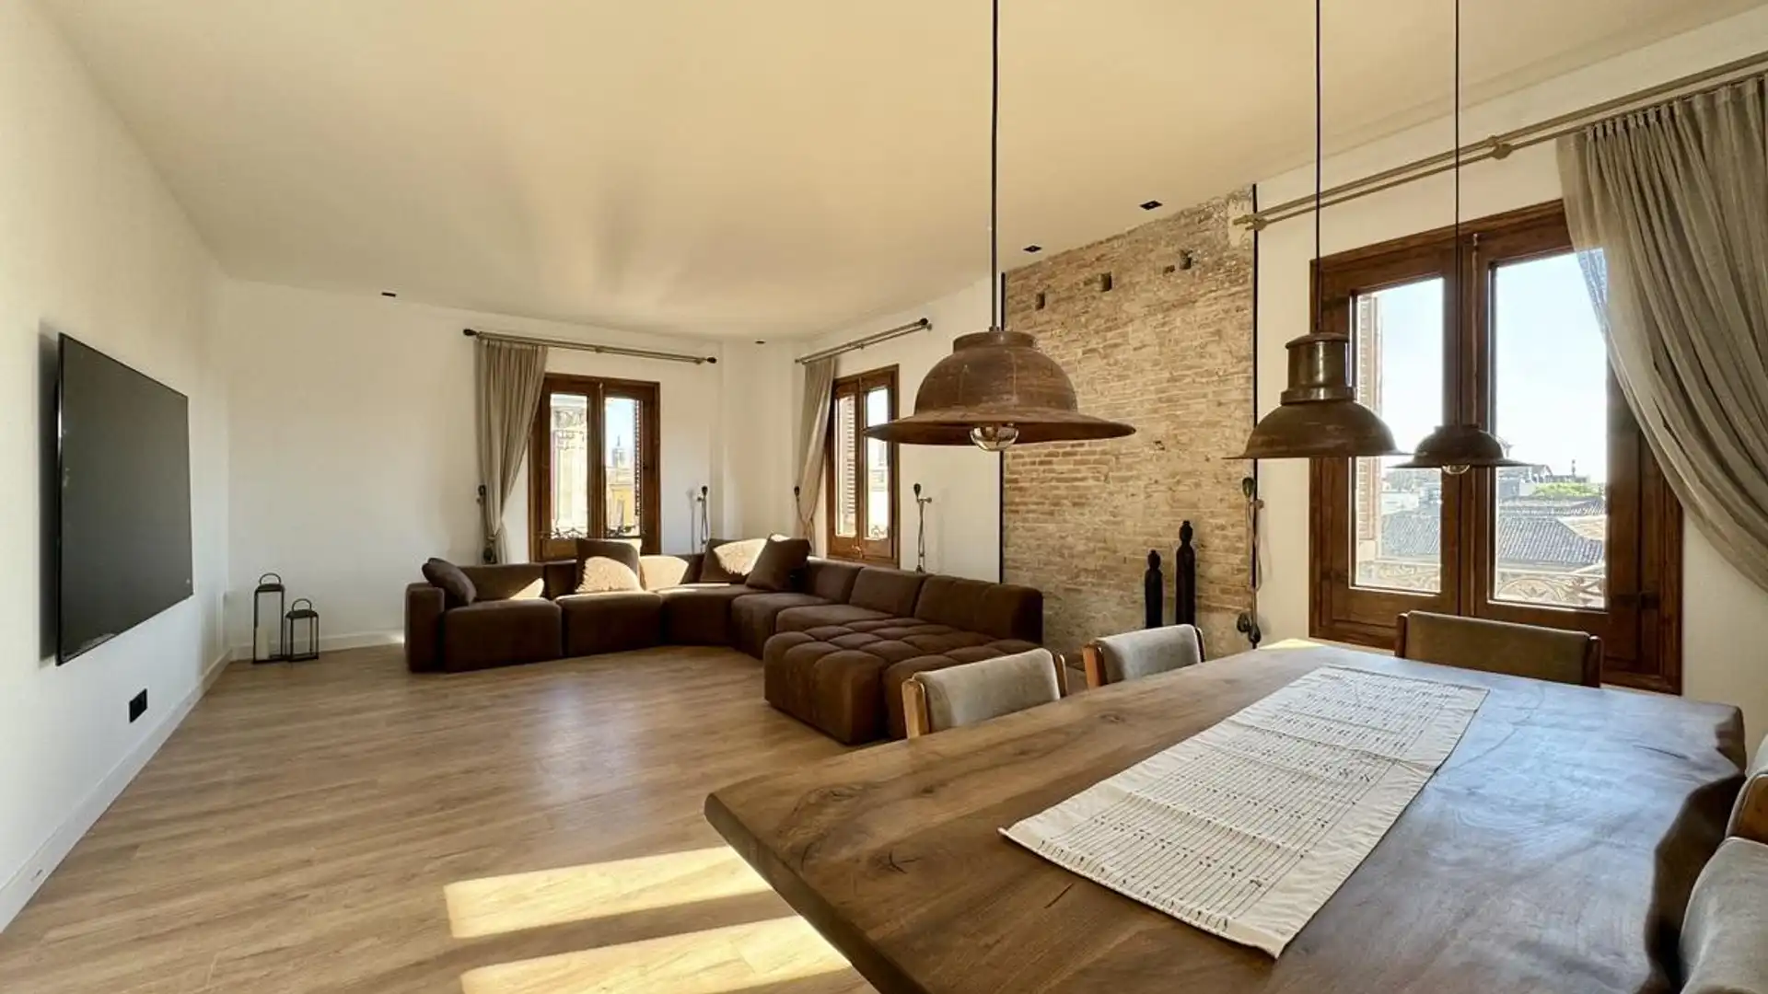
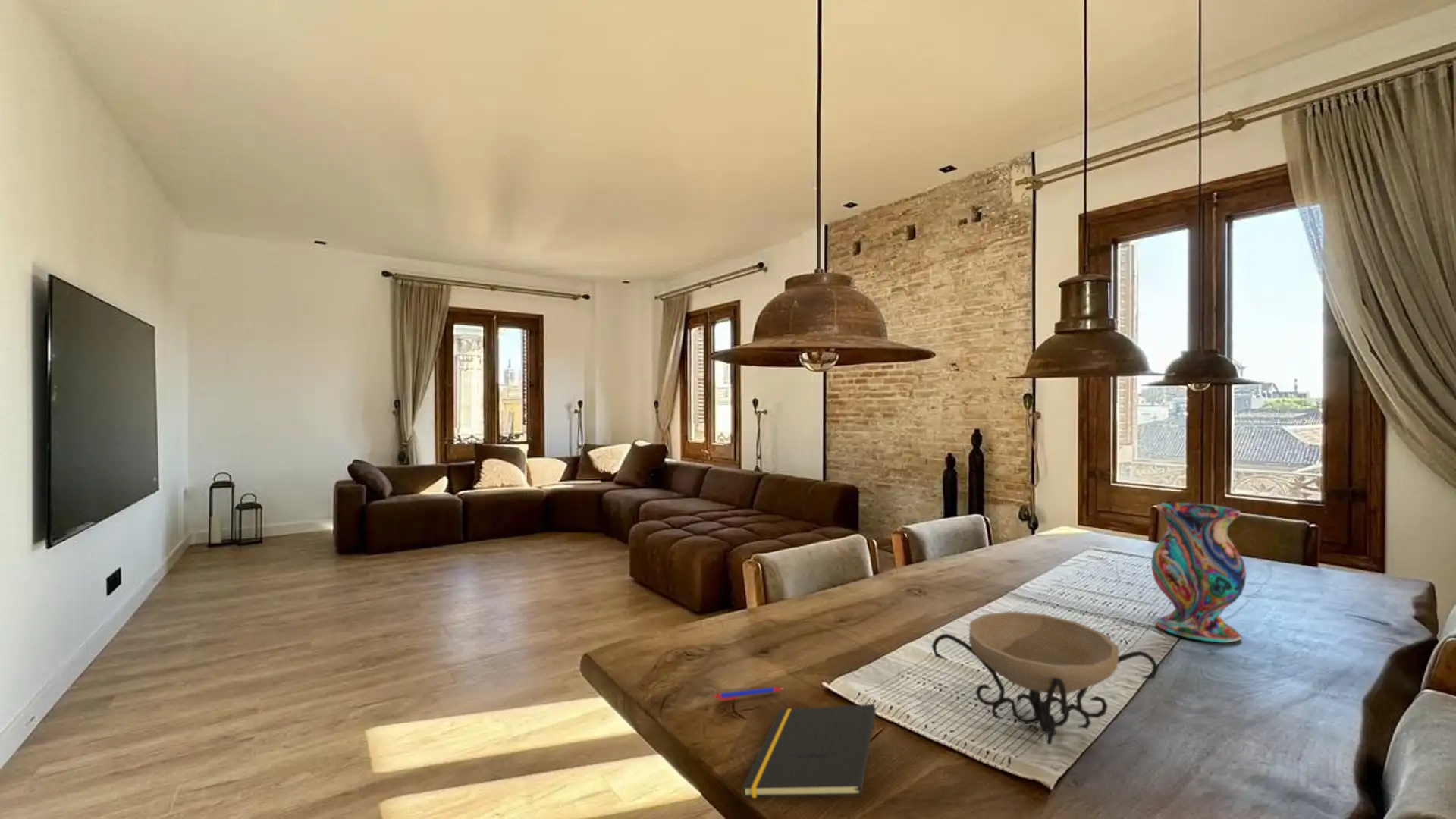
+ decorative bowl [931,610,1159,746]
+ pen [712,686,783,701]
+ notepad [741,704,877,799]
+ vase [1150,502,1247,643]
